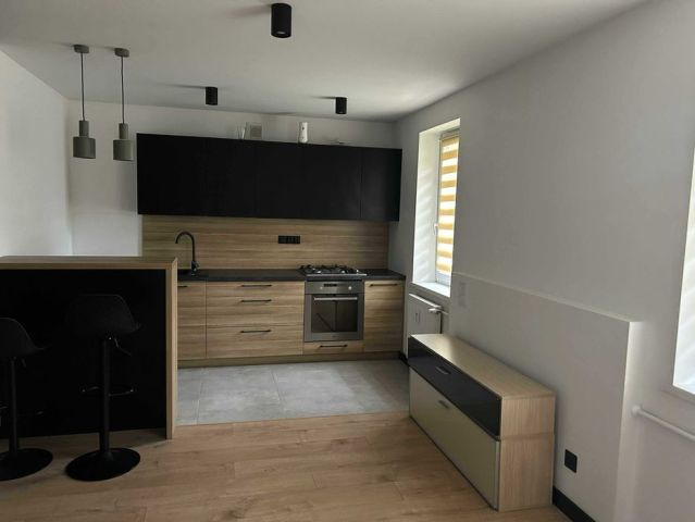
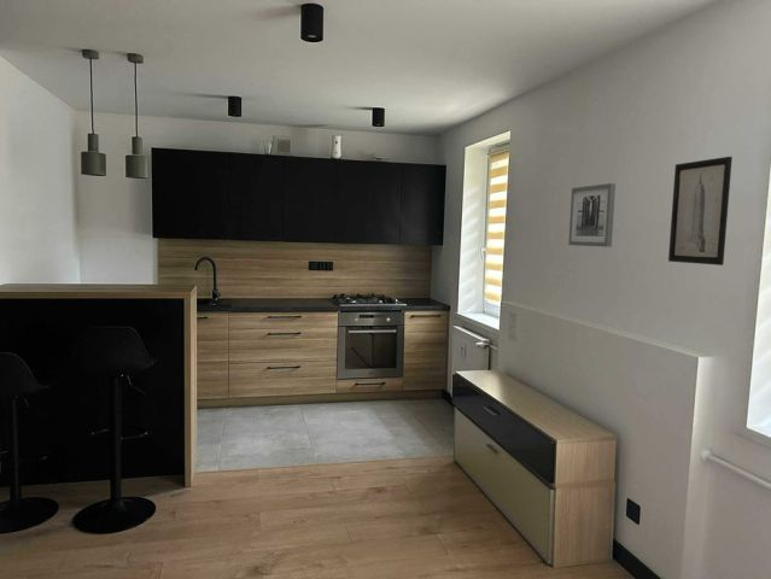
+ wall art [667,156,734,267]
+ wall art [567,182,617,248]
